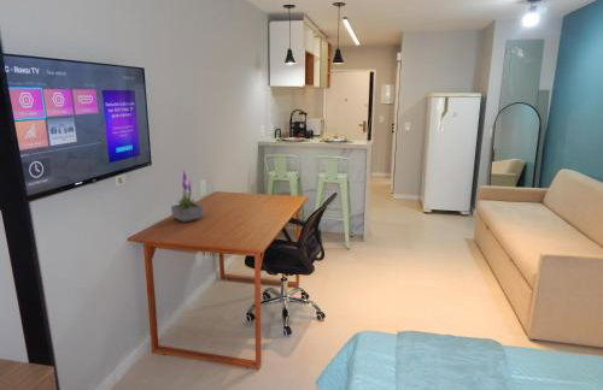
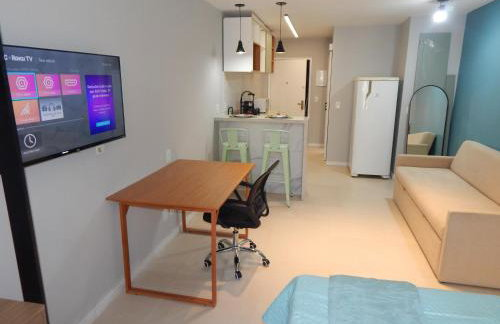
- potted plant [170,166,204,224]
